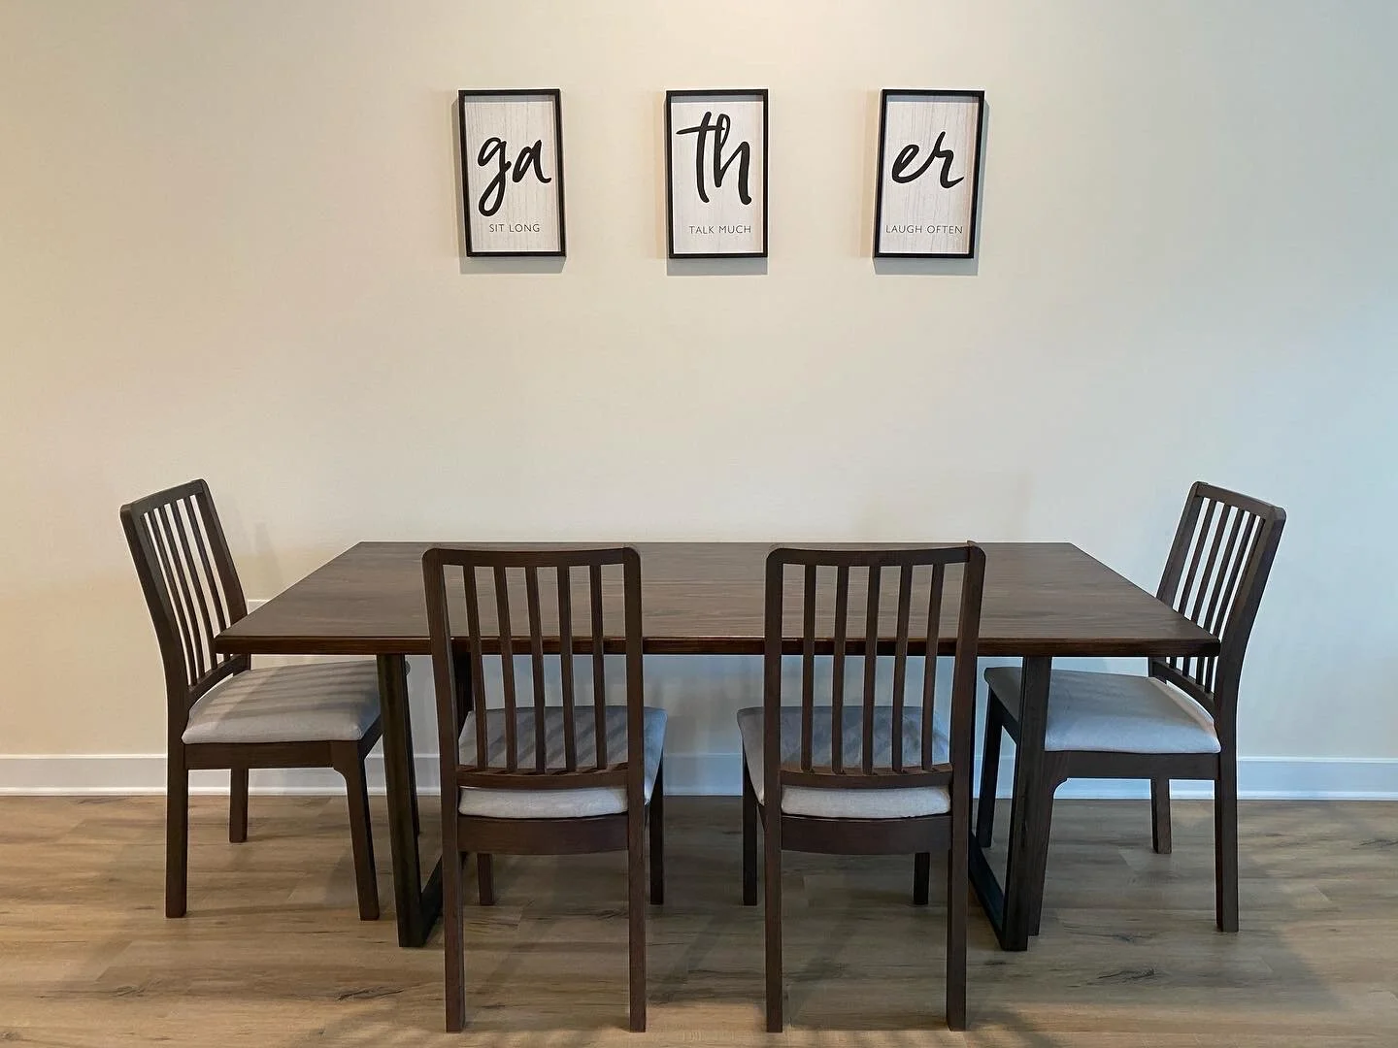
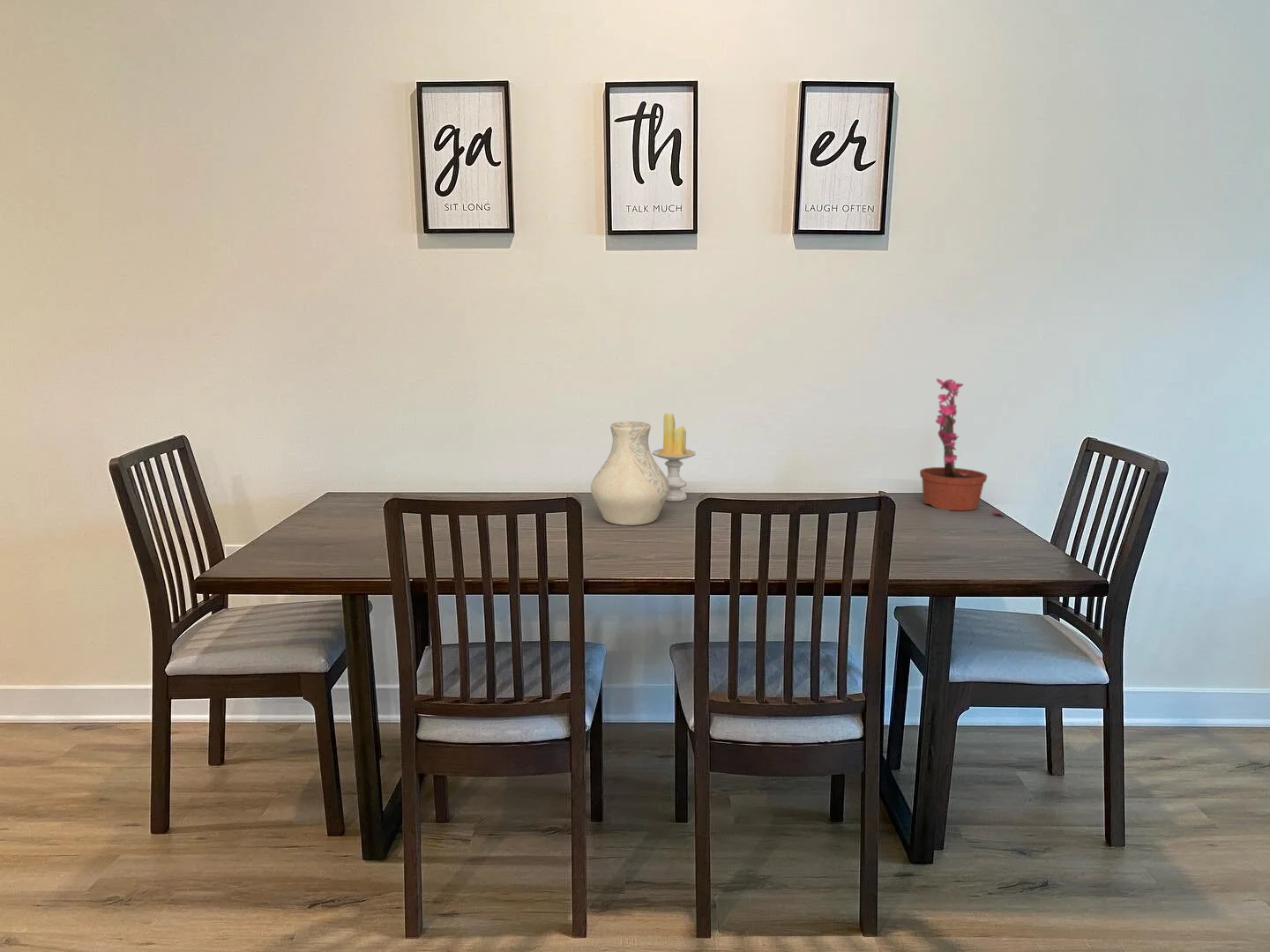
+ vase [590,420,669,526]
+ candle [652,412,697,502]
+ potted plant [919,377,1005,517]
